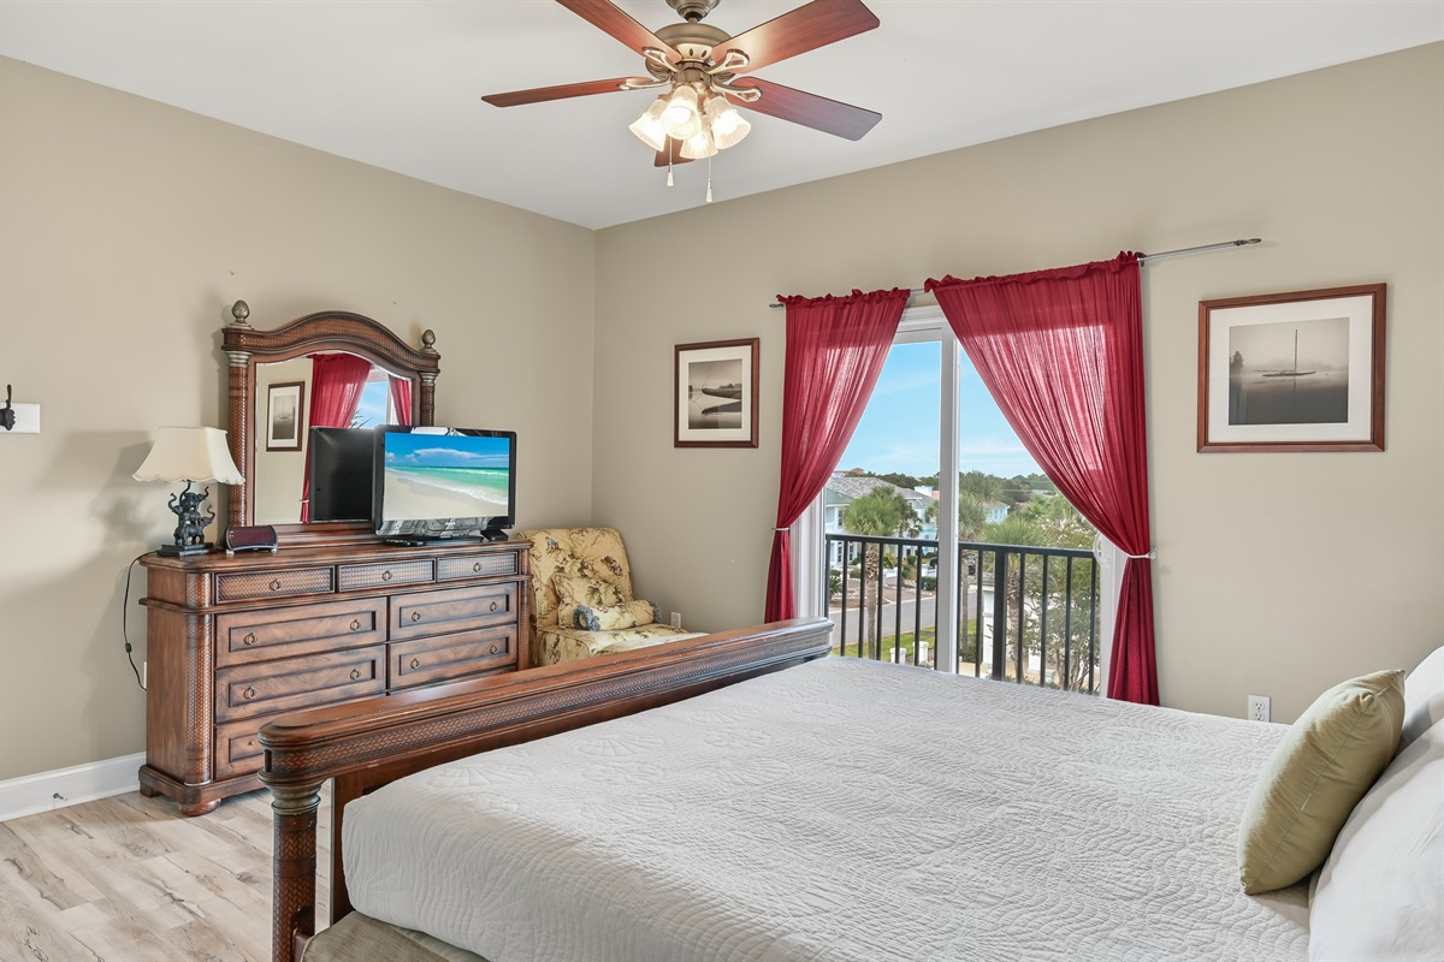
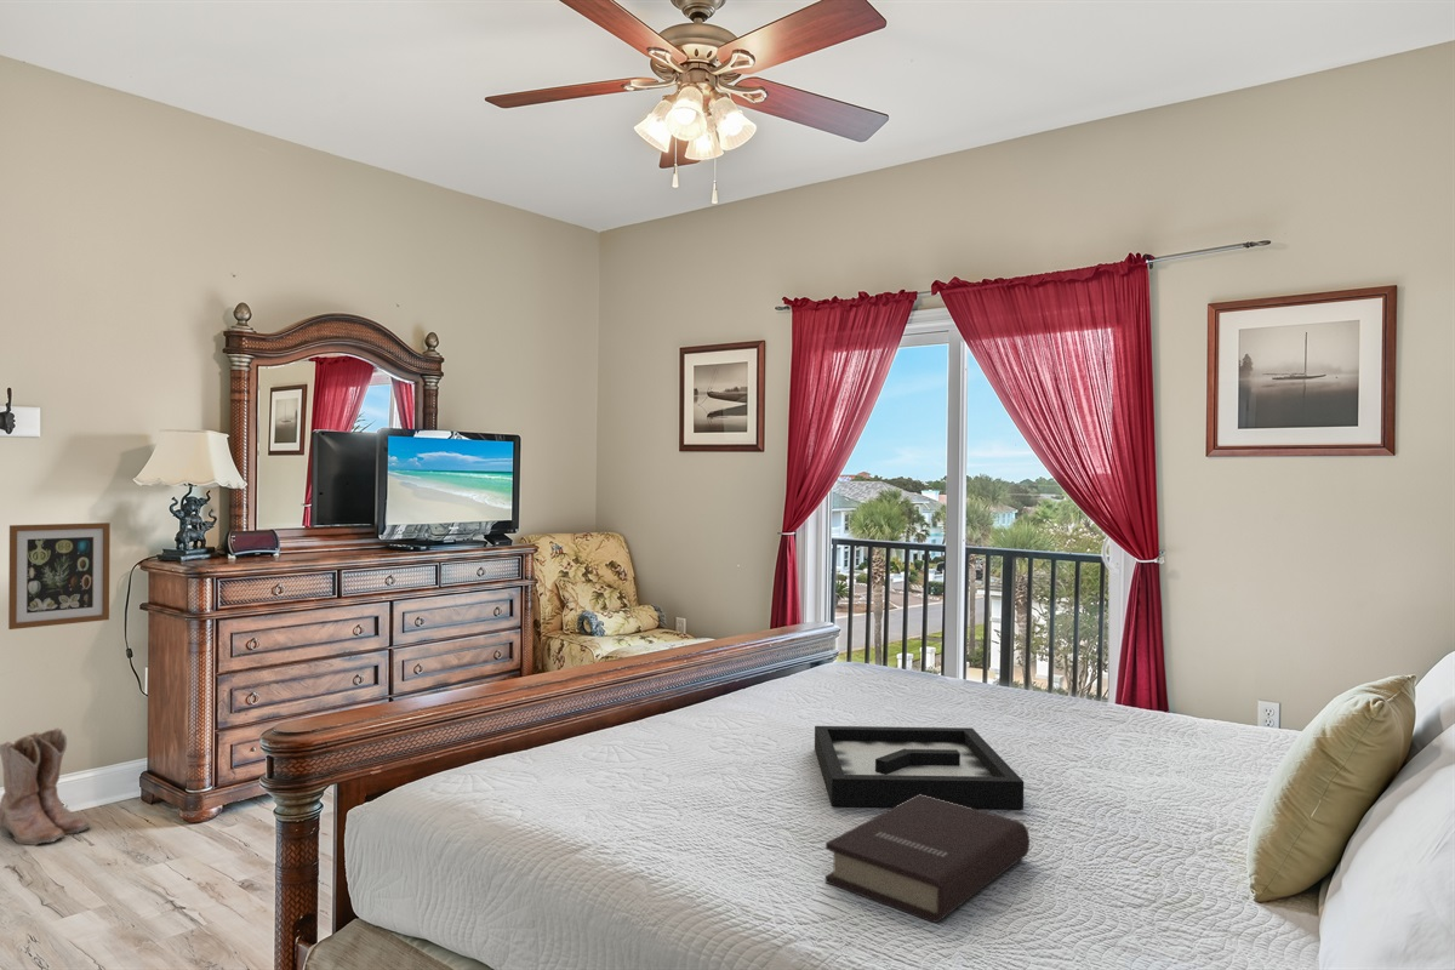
+ boots [0,728,92,846]
+ wall art [7,521,112,630]
+ book [824,794,1031,924]
+ decorative tray [814,725,1025,810]
